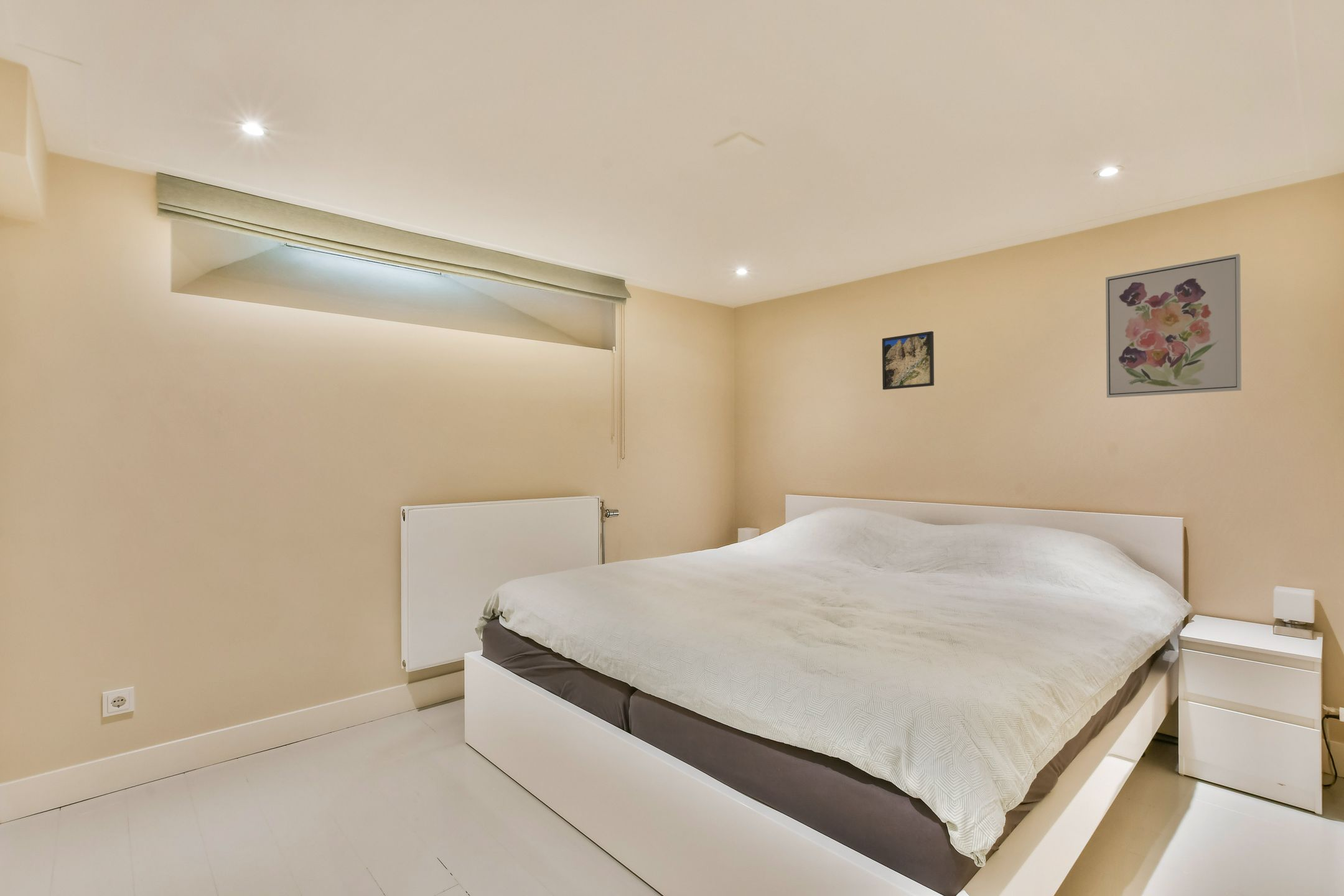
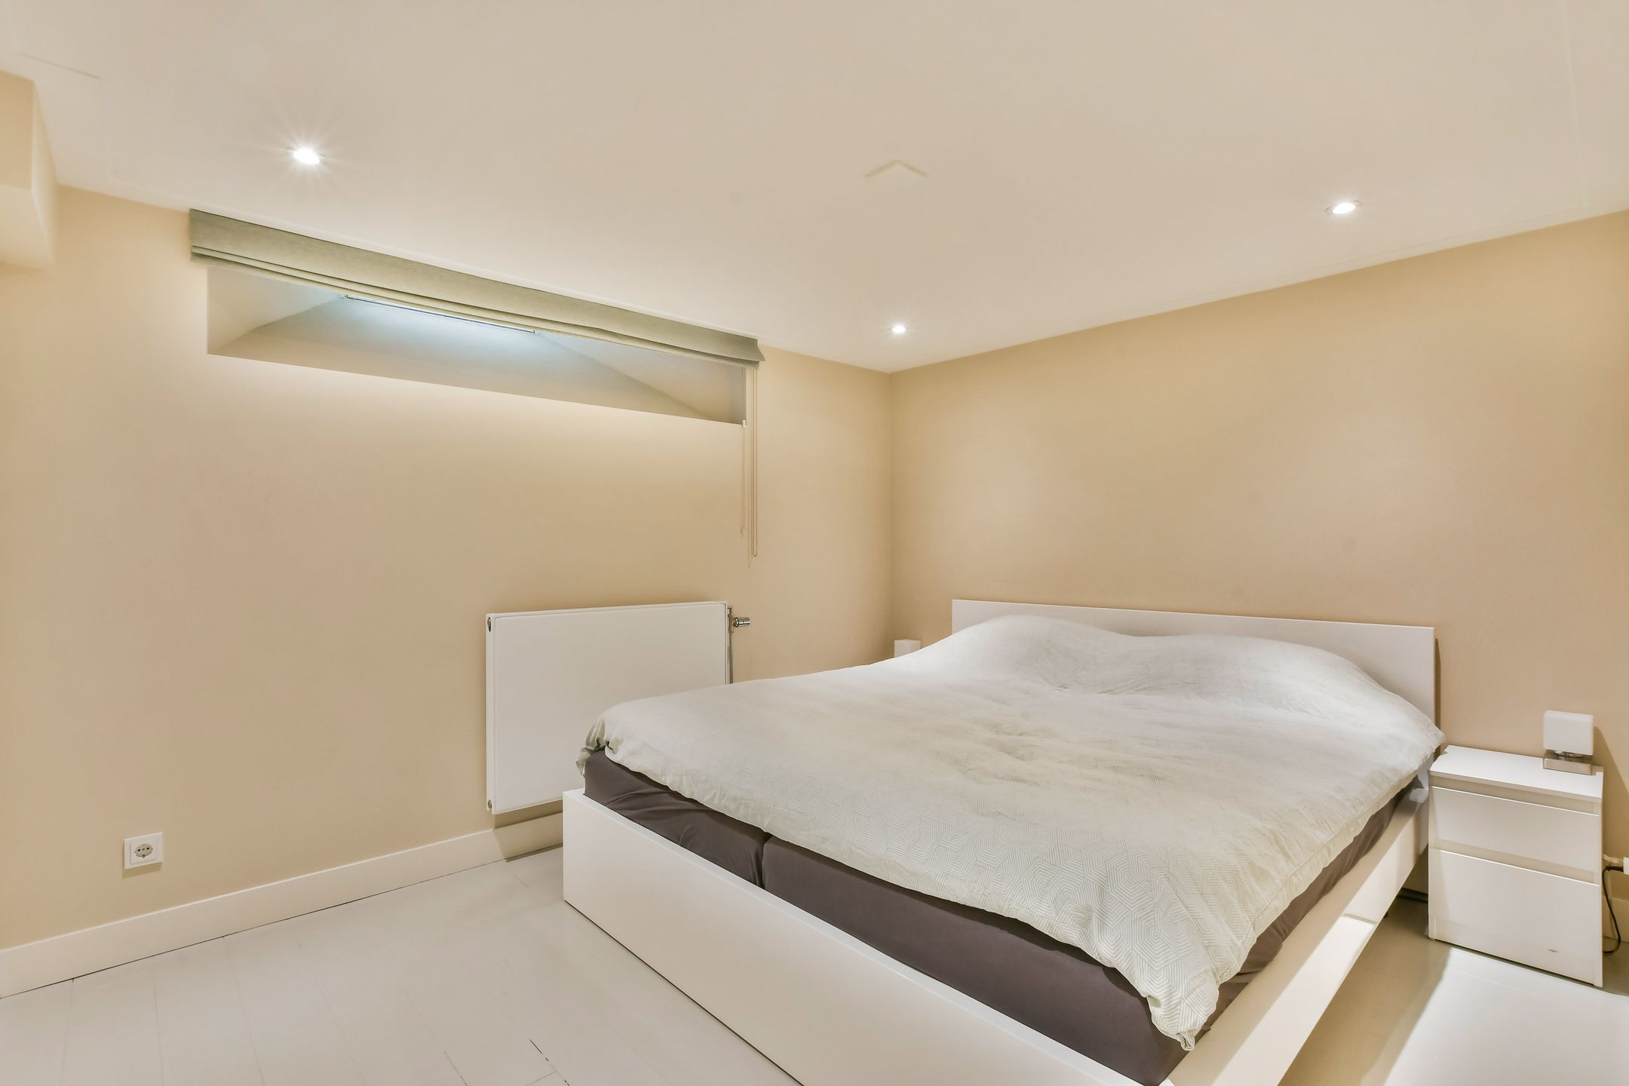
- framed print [882,330,935,390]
- wall art [1105,253,1242,398]
